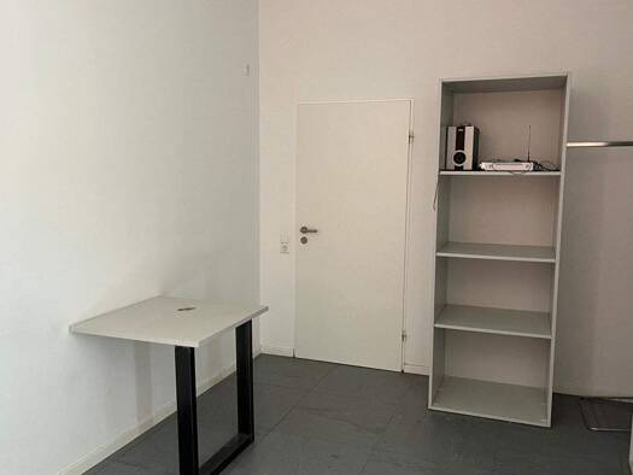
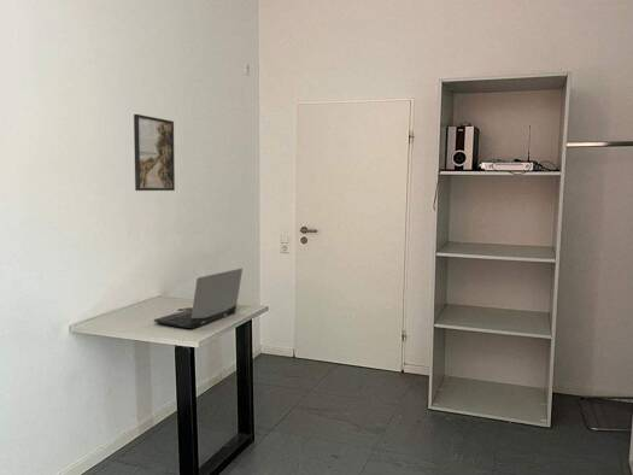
+ laptop computer [152,268,244,329]
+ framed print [133,113,176,192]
